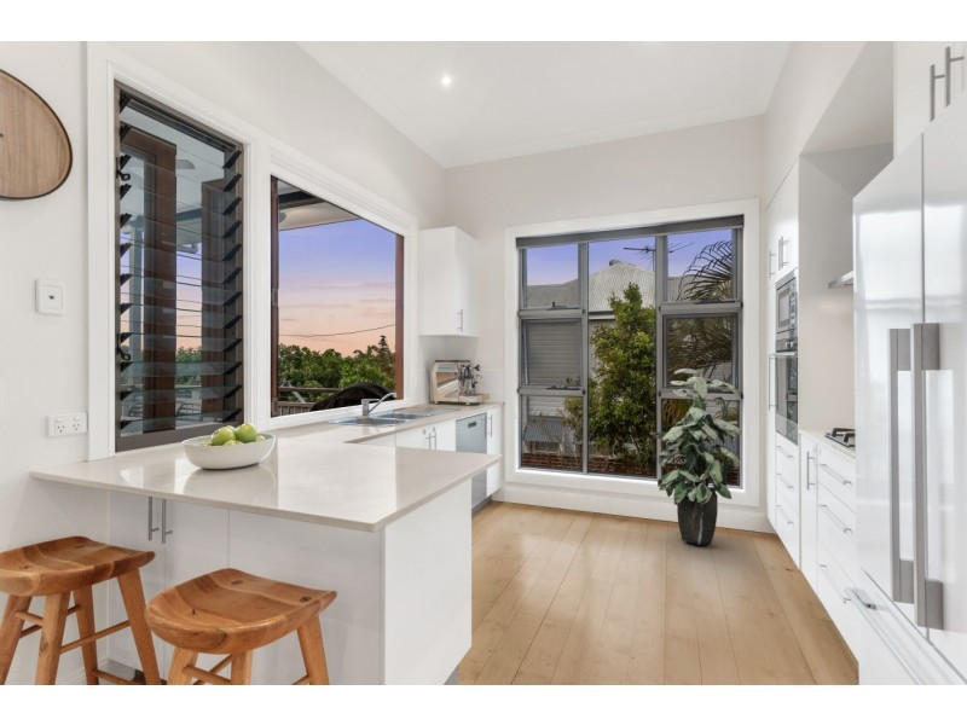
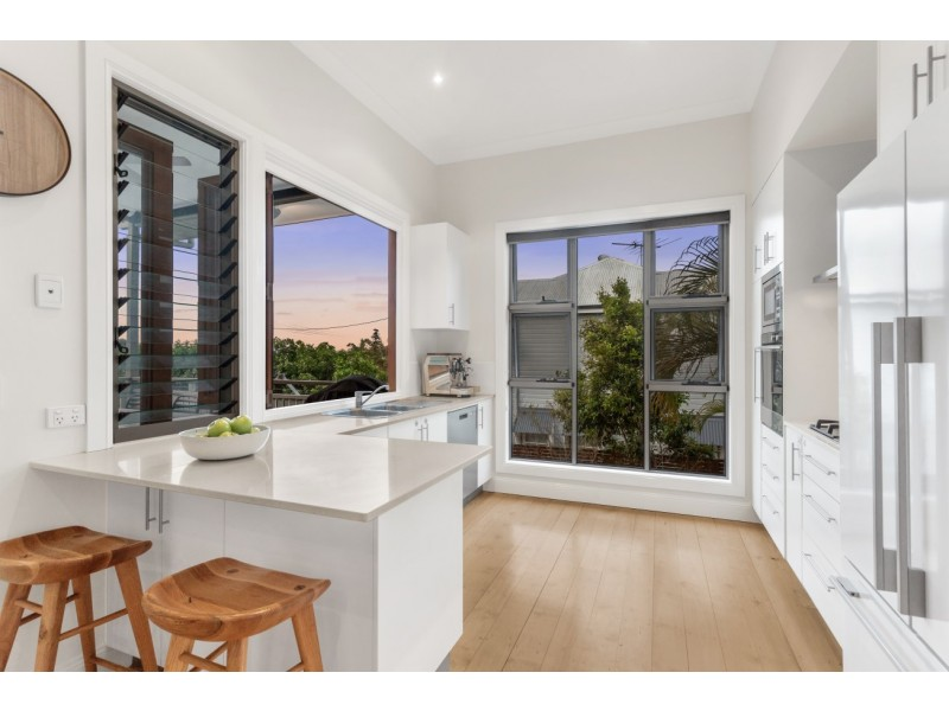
- indoor plant [648,367,742,546]
